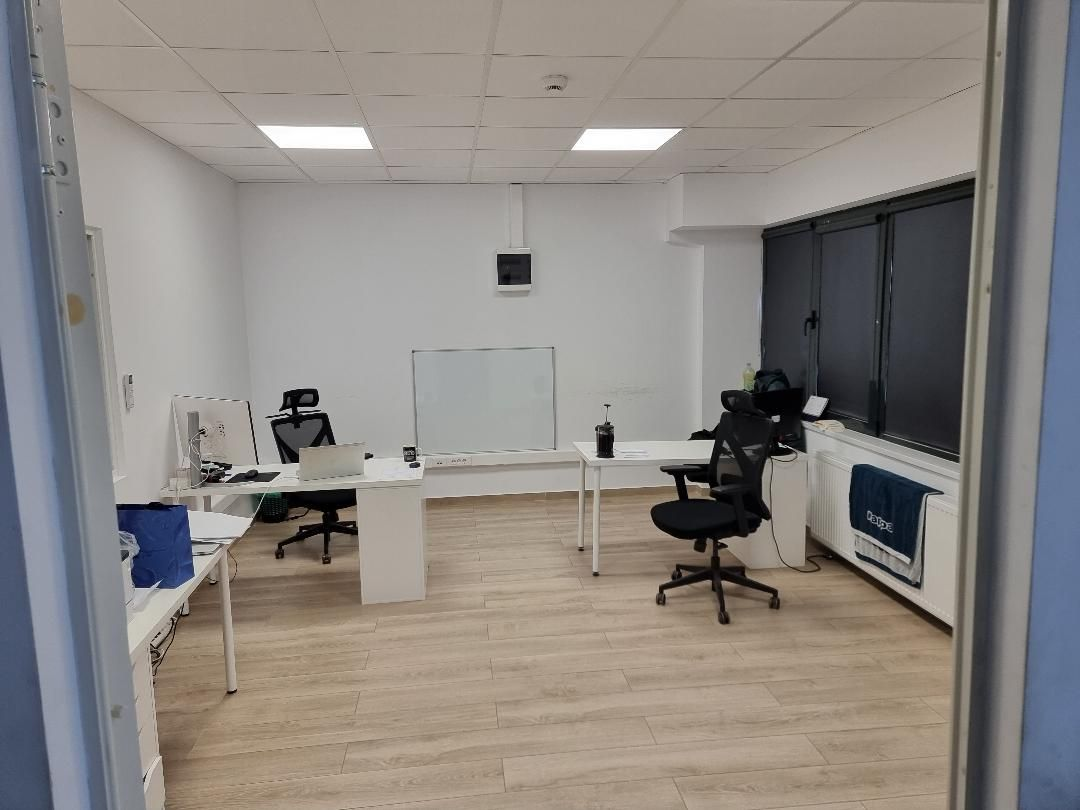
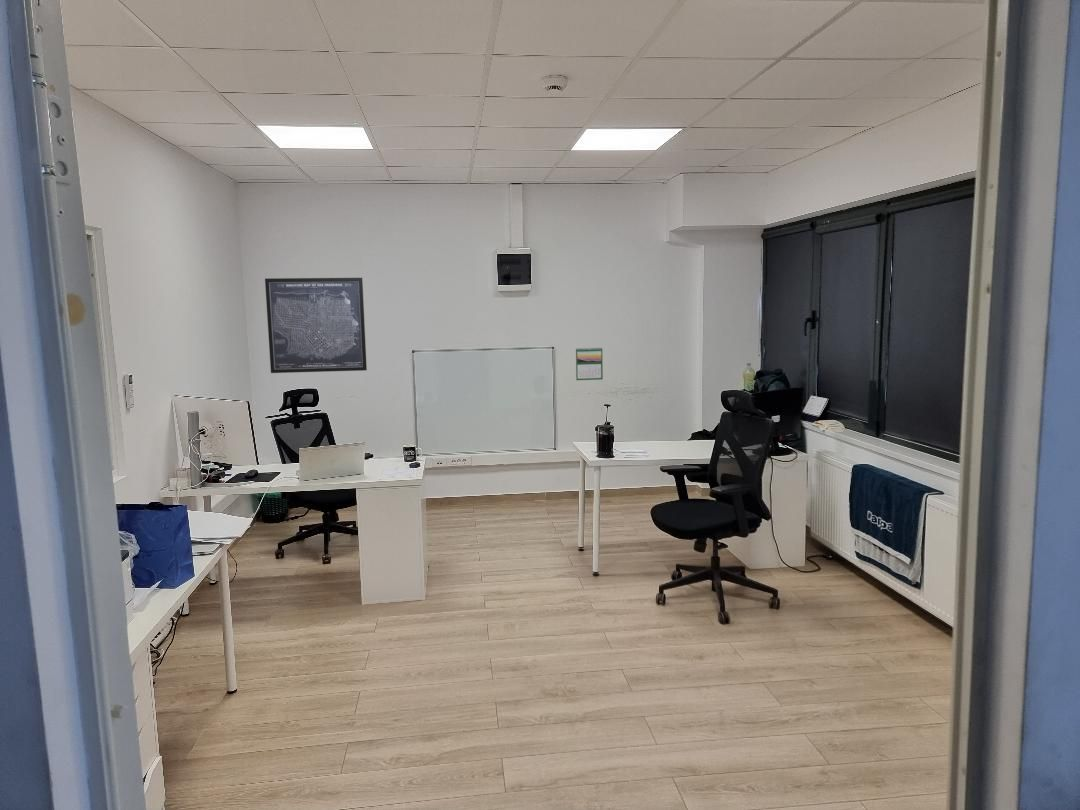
+ wall art [264,277,368,374]
+ calendar [575,346,604,381]
